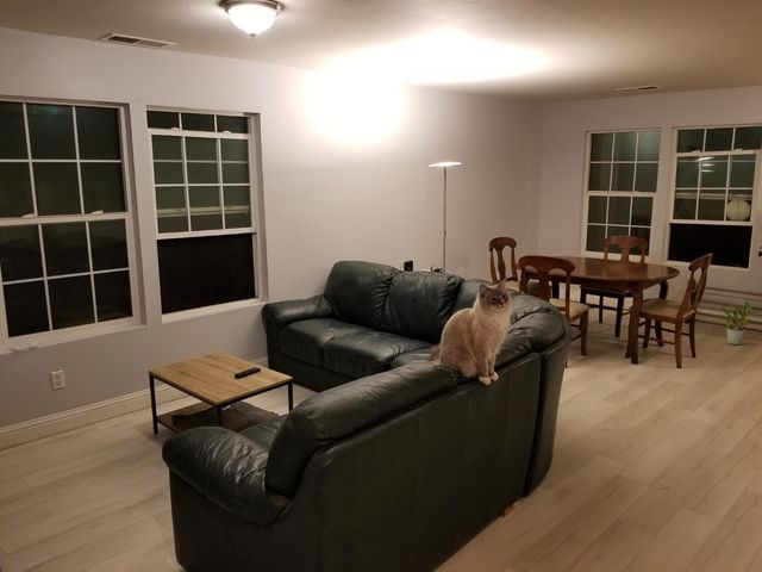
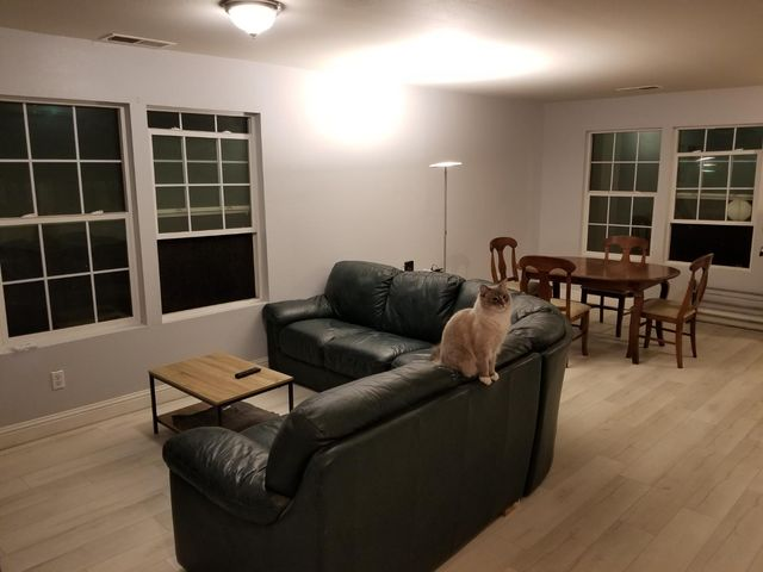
- potted plant [717,300,762,346]
